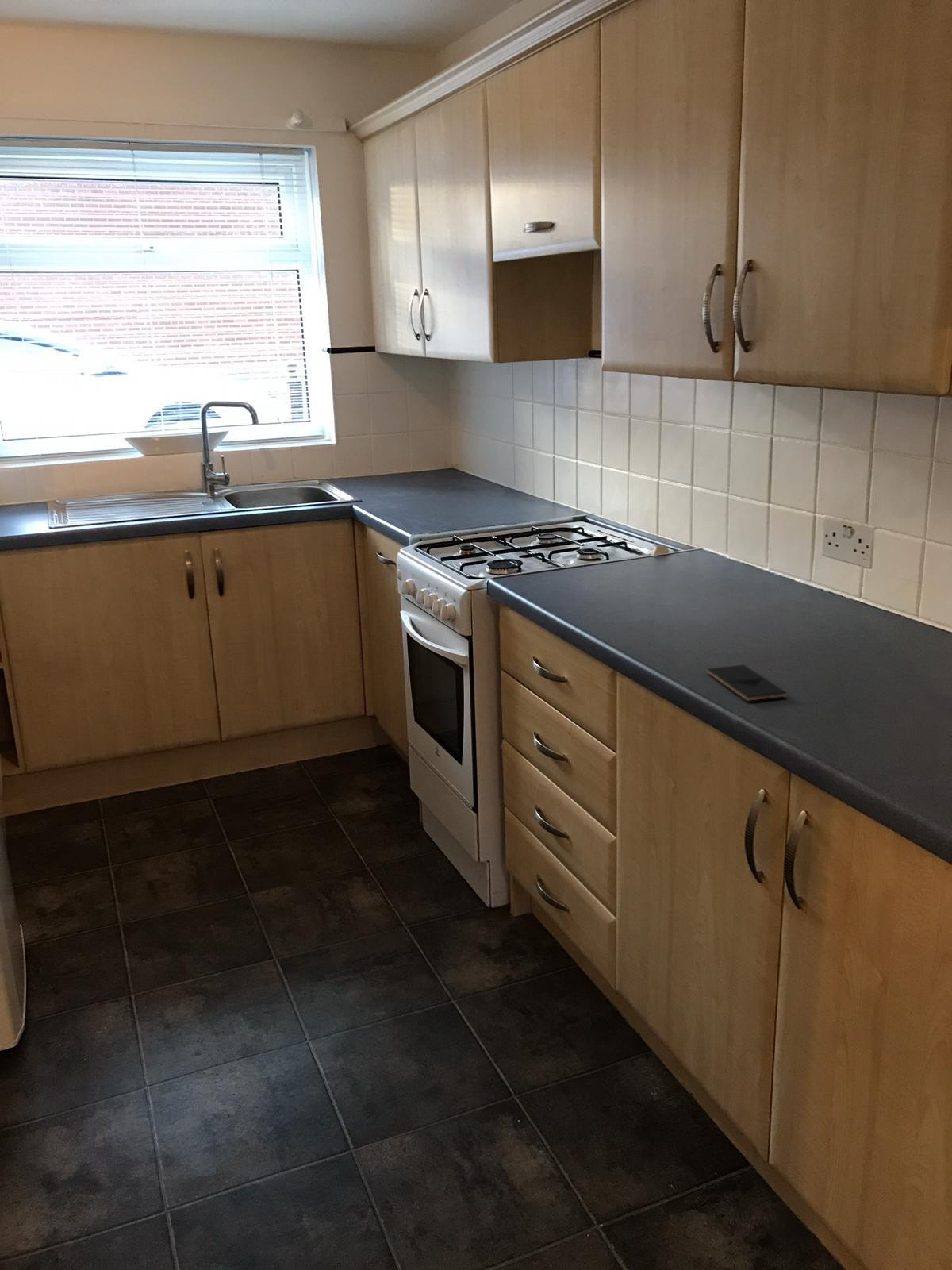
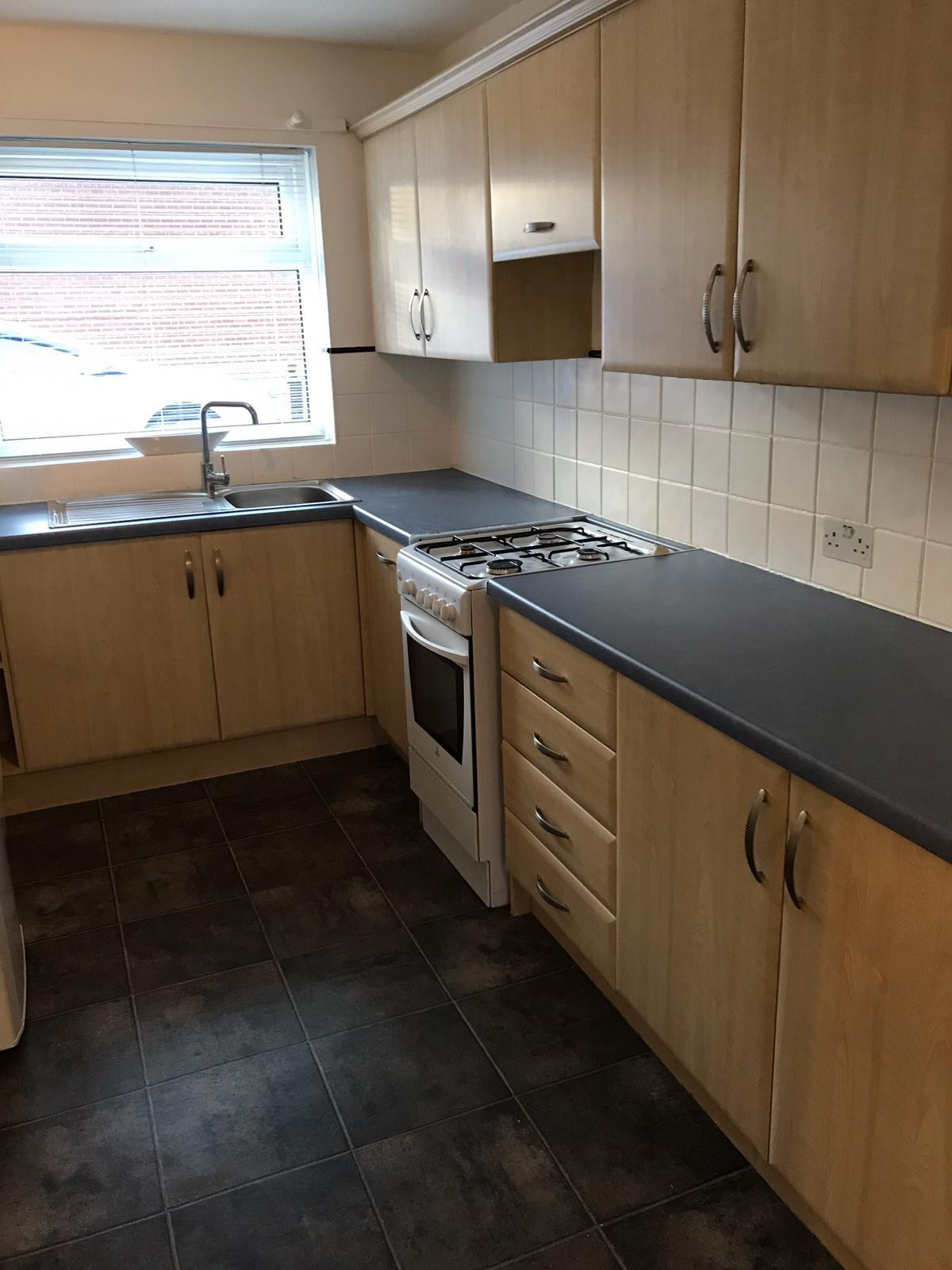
- smartphone [706,664,788,701]
